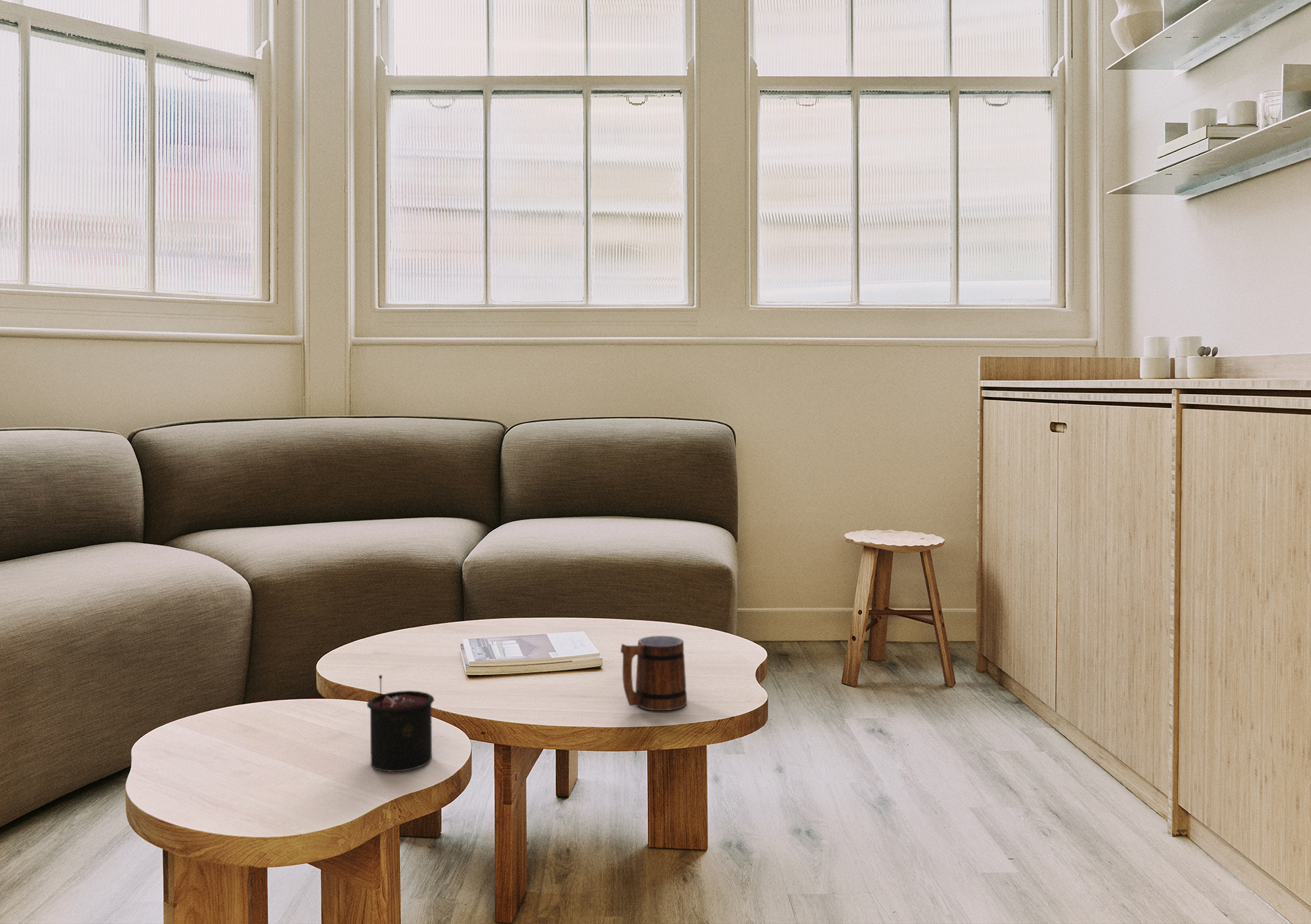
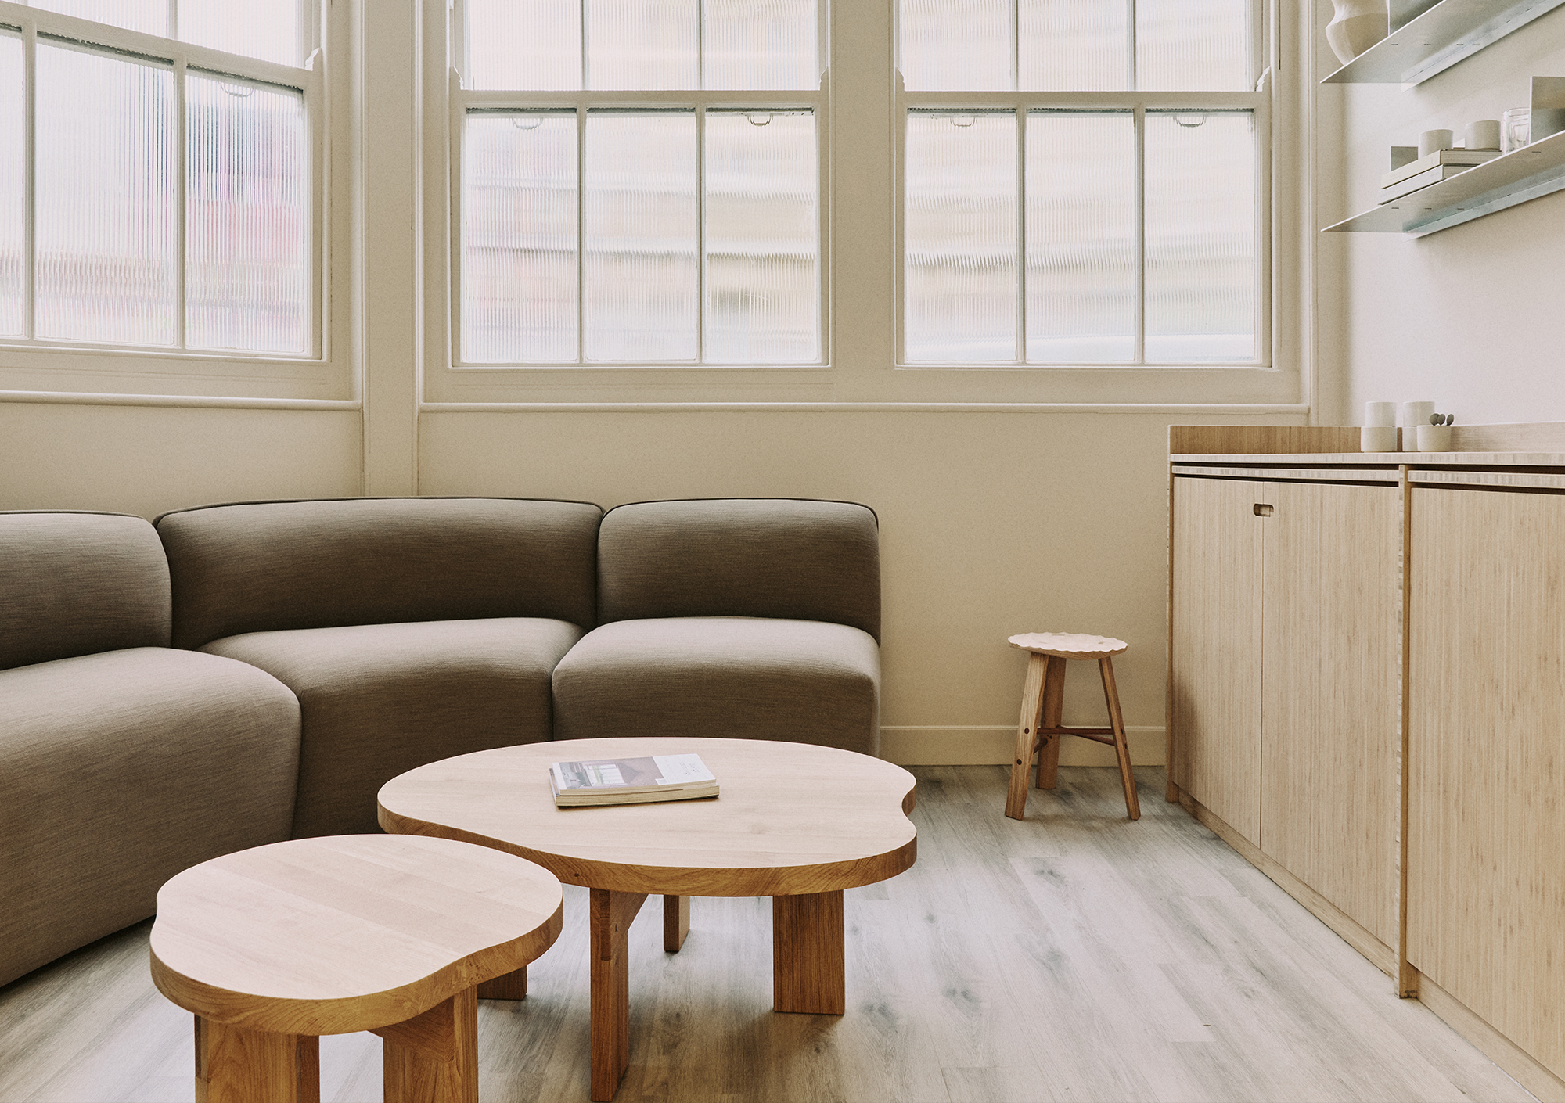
- candle [366,674,435,773]
- mug [620,635,688,711]
